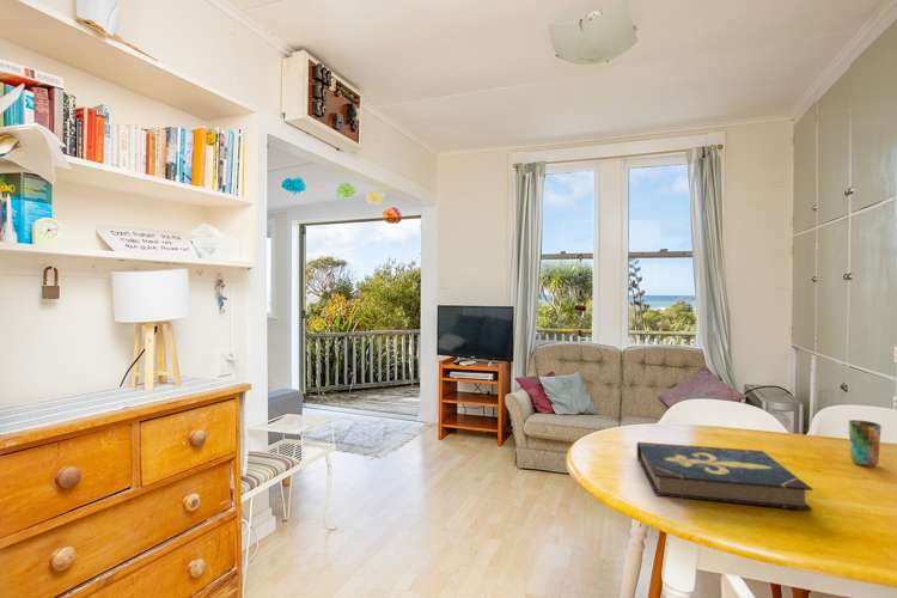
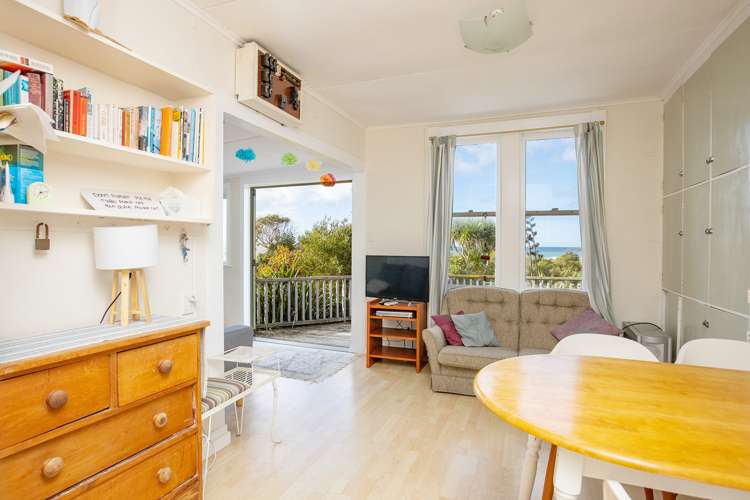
- book [635,441,813,512]
- cup [847,419,883,468]
